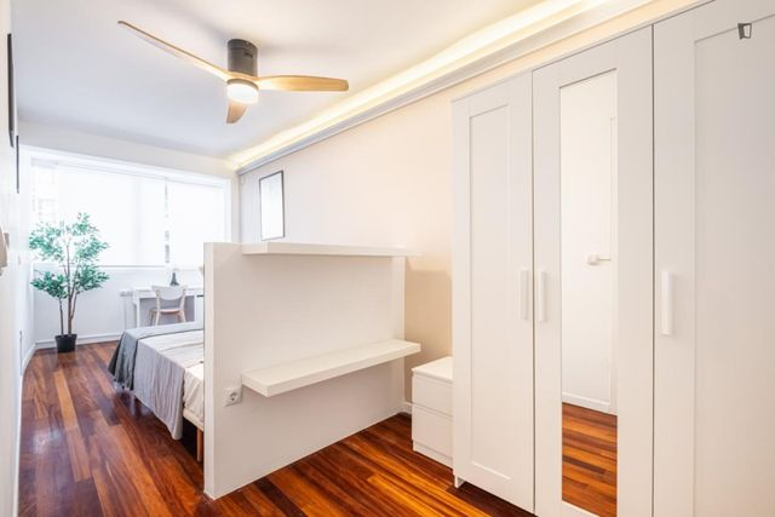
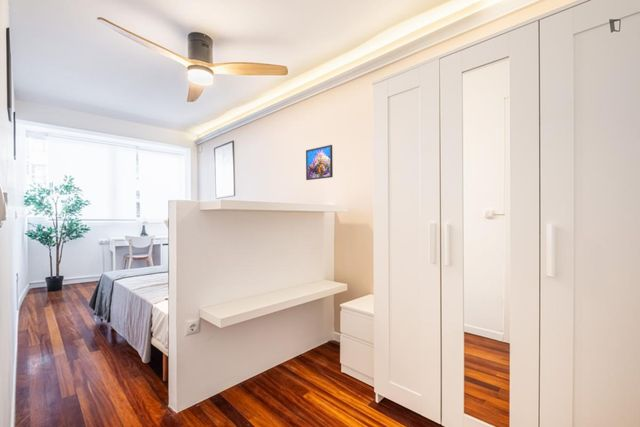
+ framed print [305,144,334,181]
